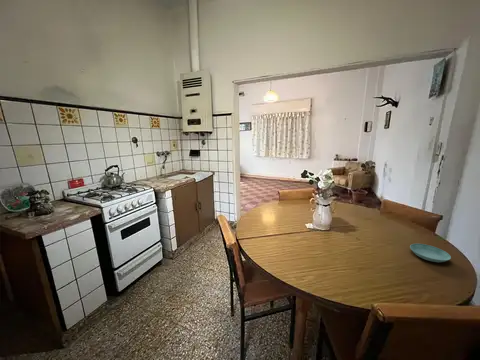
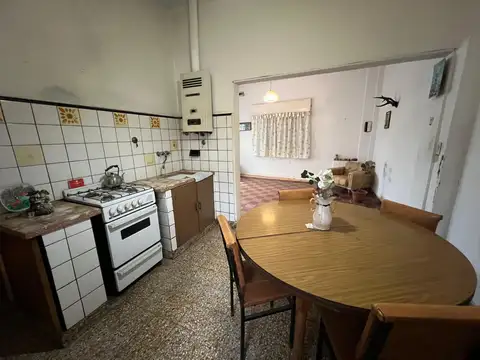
- saucer [409,243,452,263]
